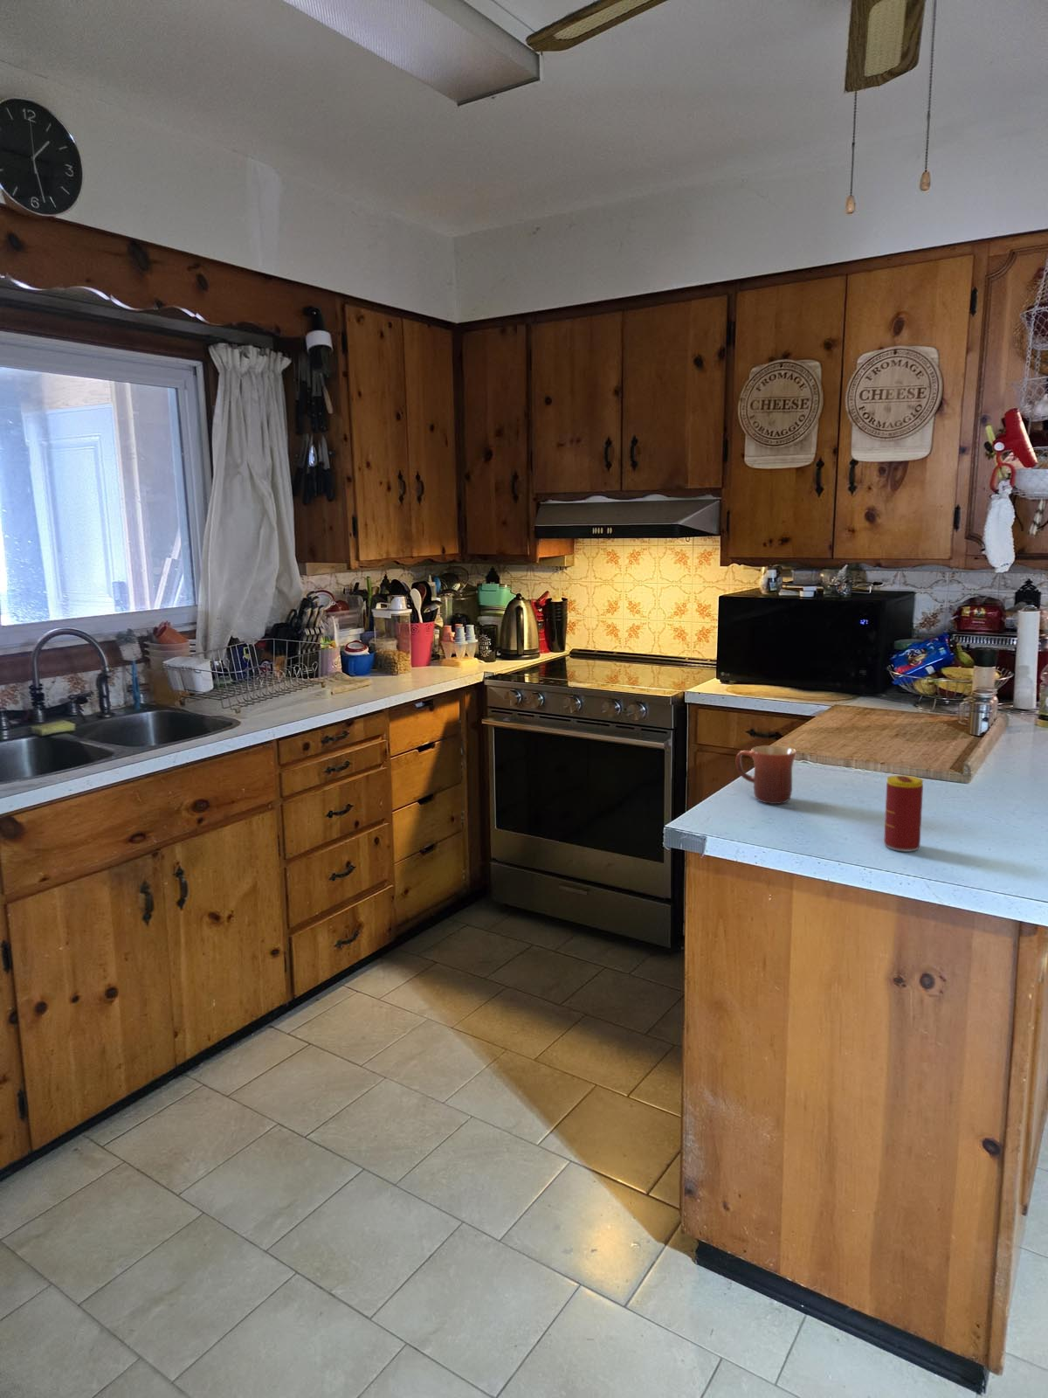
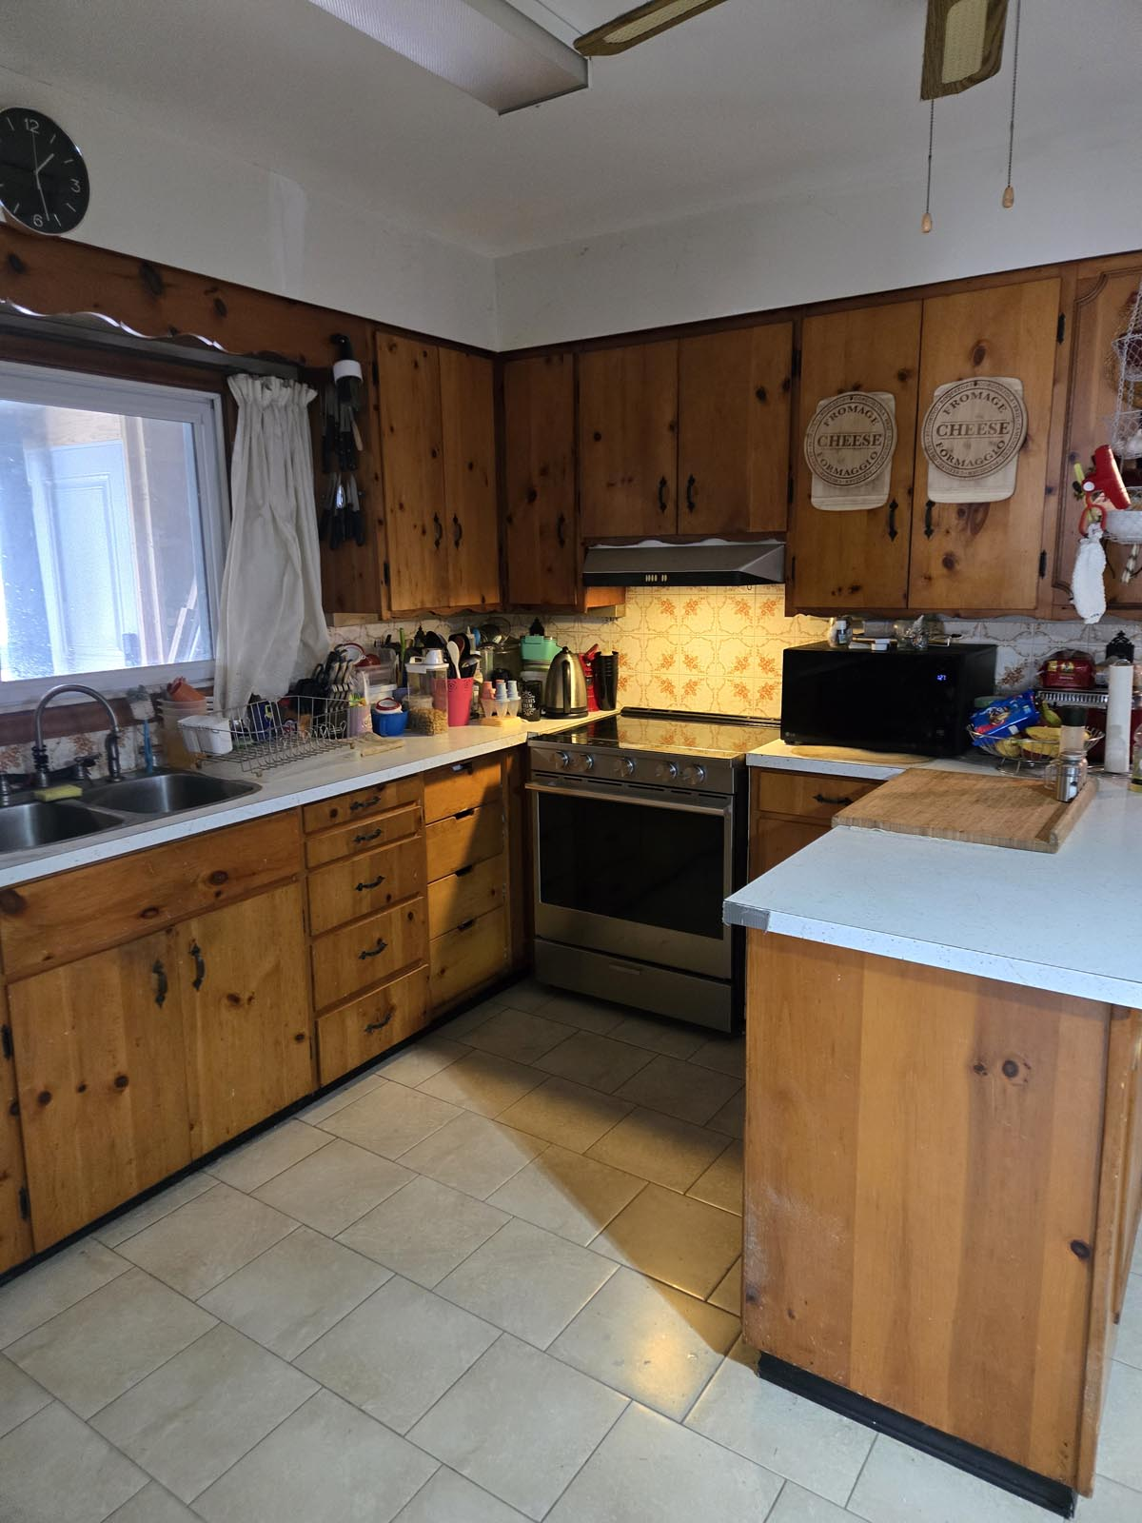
- mug [735,744,797,805]
- beverage can [883,774,924,853]
